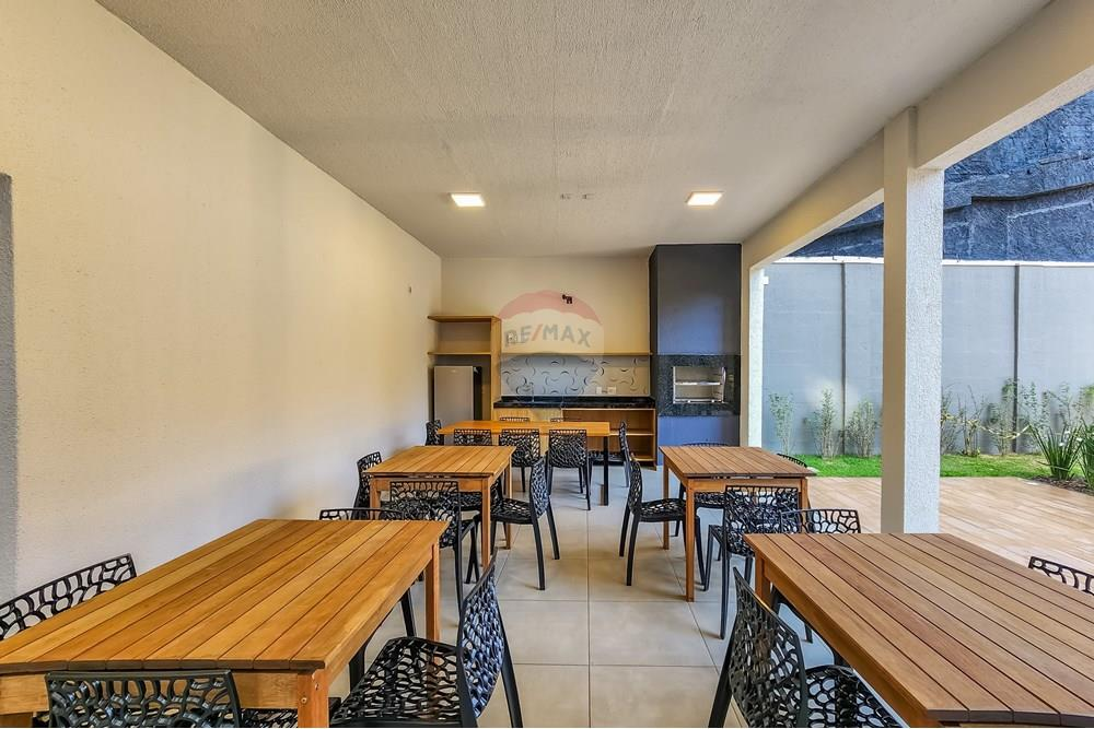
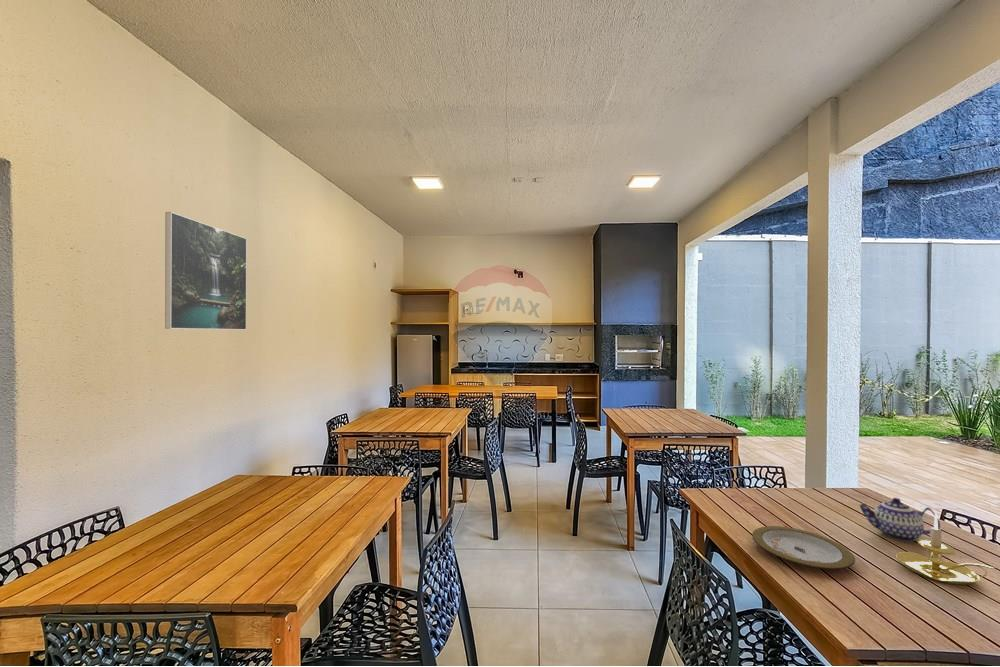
+ plate [751,525,856,570]
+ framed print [164,211,248,331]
+ teapot [859,497,941,542]
+ candle holder [895,513,996,586]
